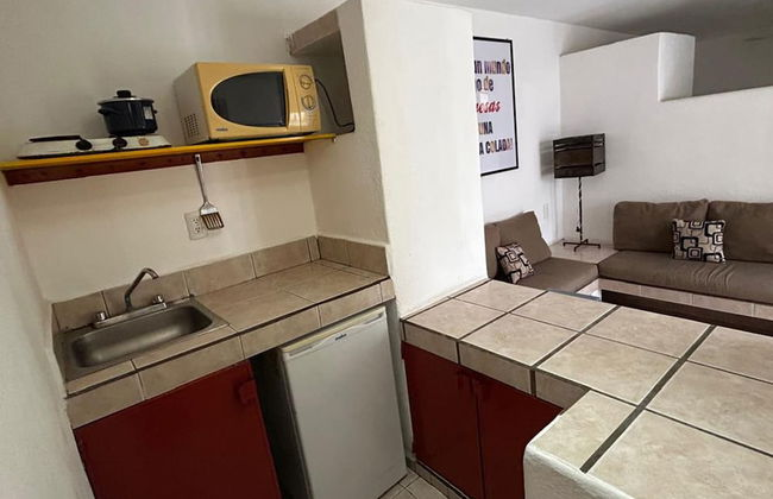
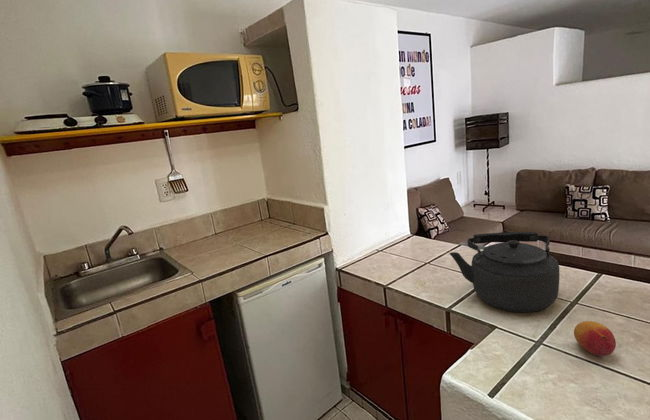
+ fruit [573,320,617,357]
+ kettle [448,231,560,313]
